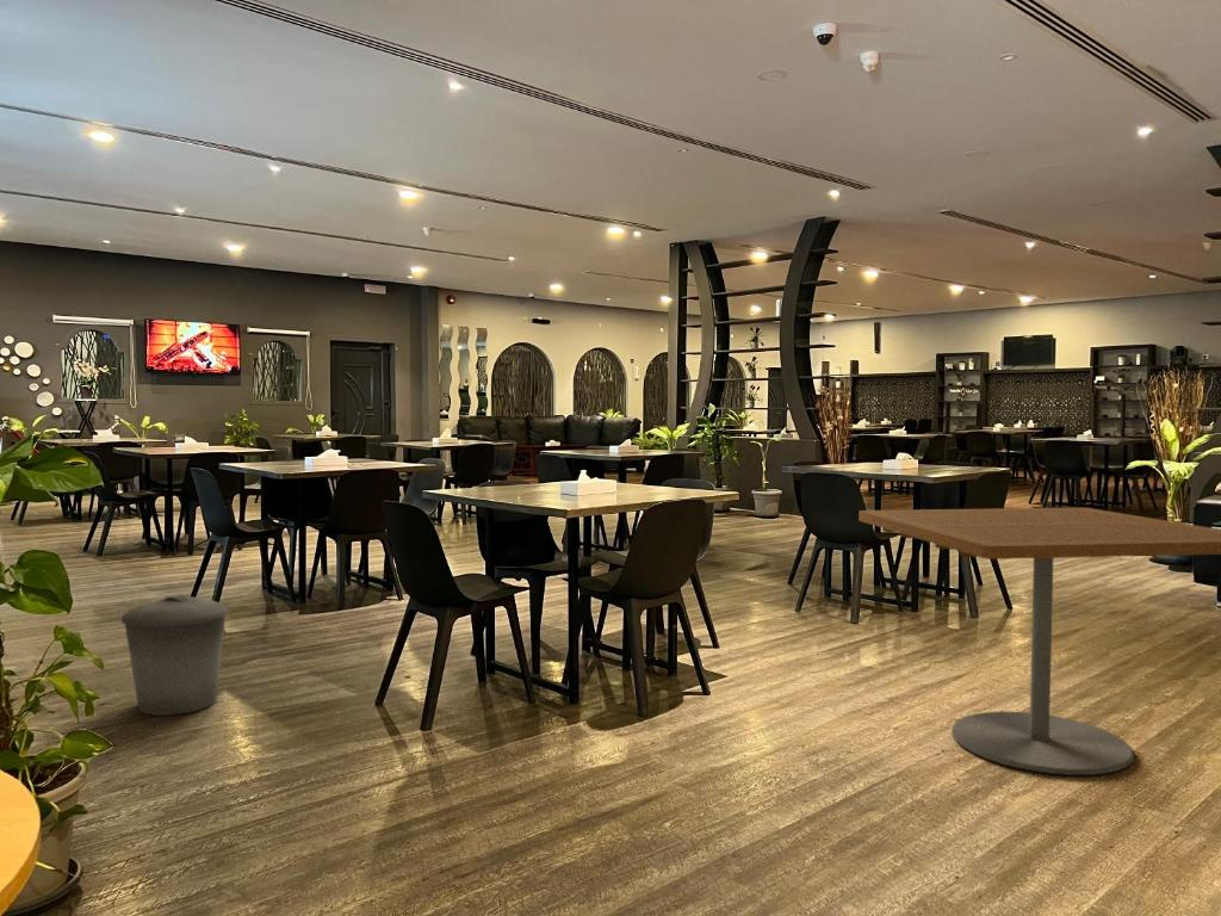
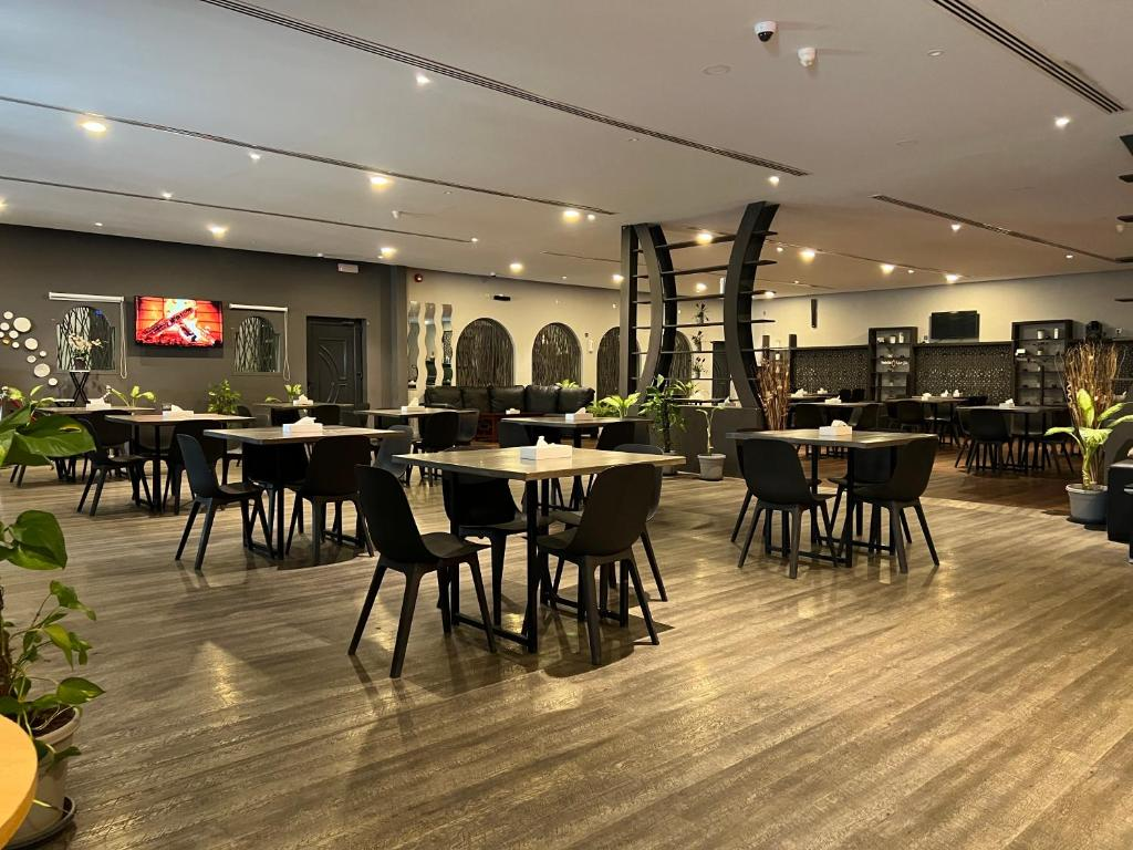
- trash can [120,594,230,717]
- dining table [857,507,1221,776]
